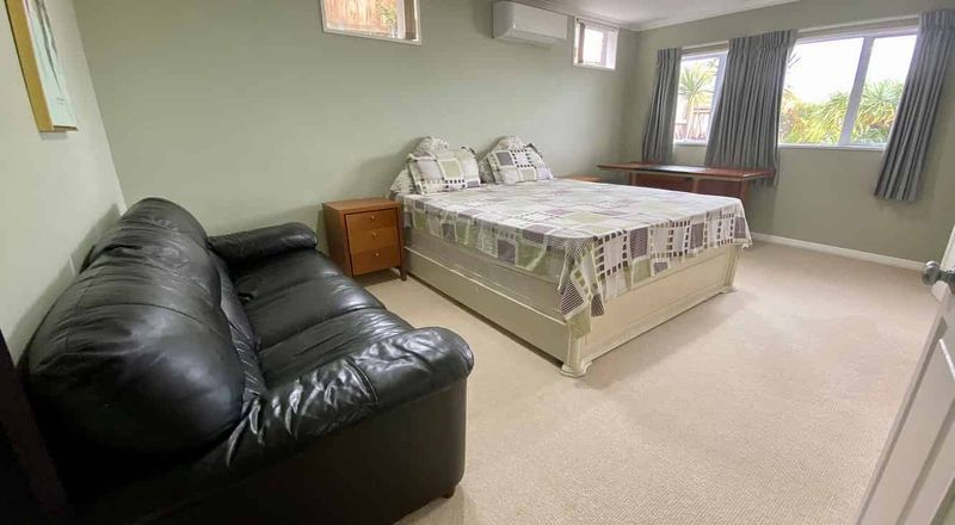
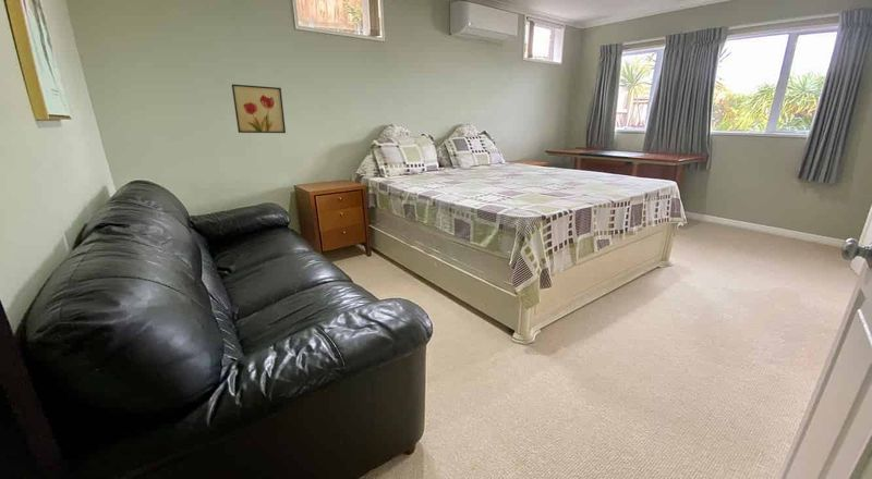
+ wall art [231,83,287,134]
